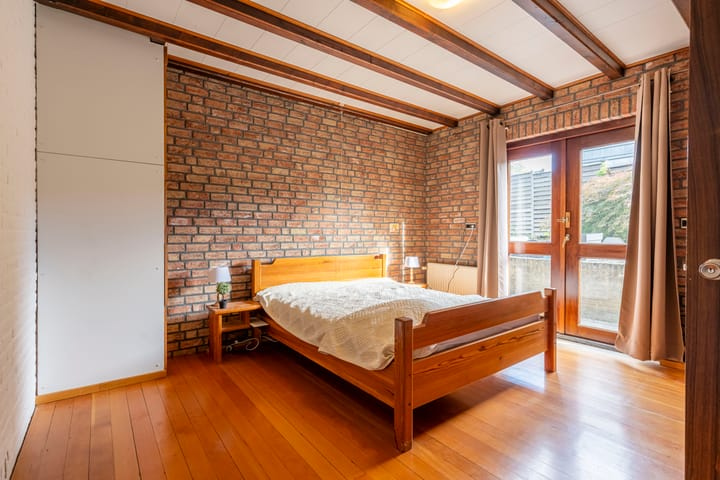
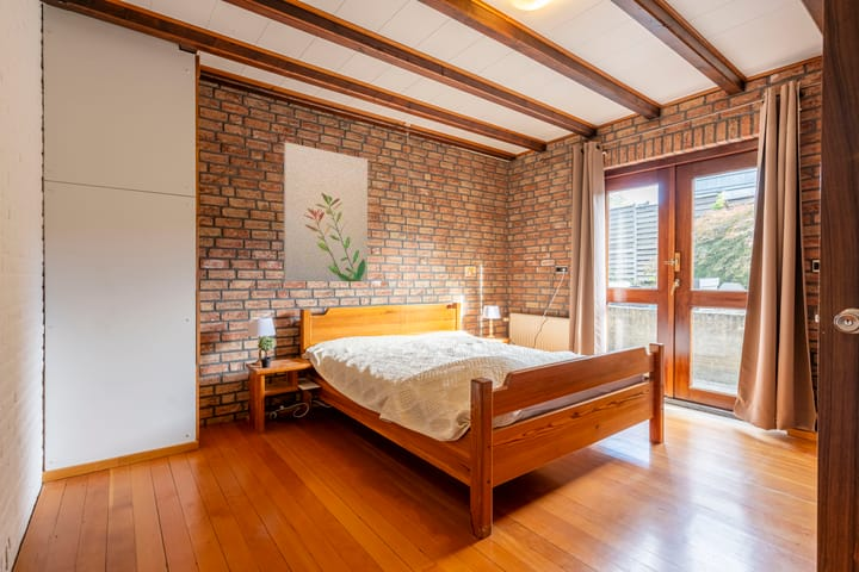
+ wall art [283,141,369,282]
